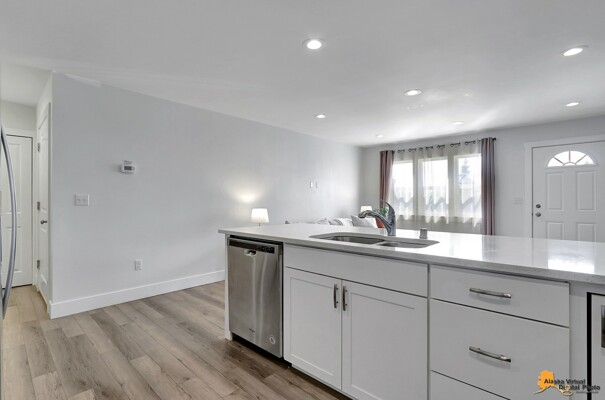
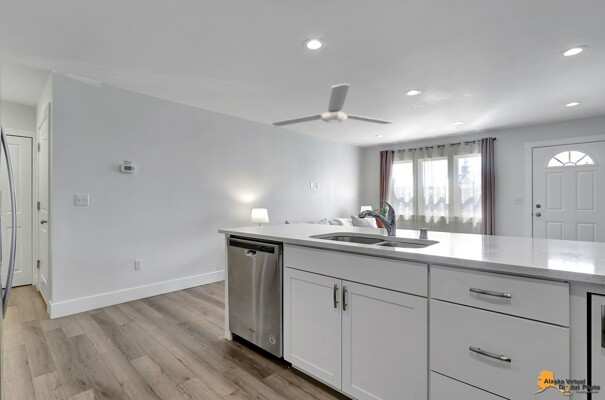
+ ceiling fan [271,83,394,127]
